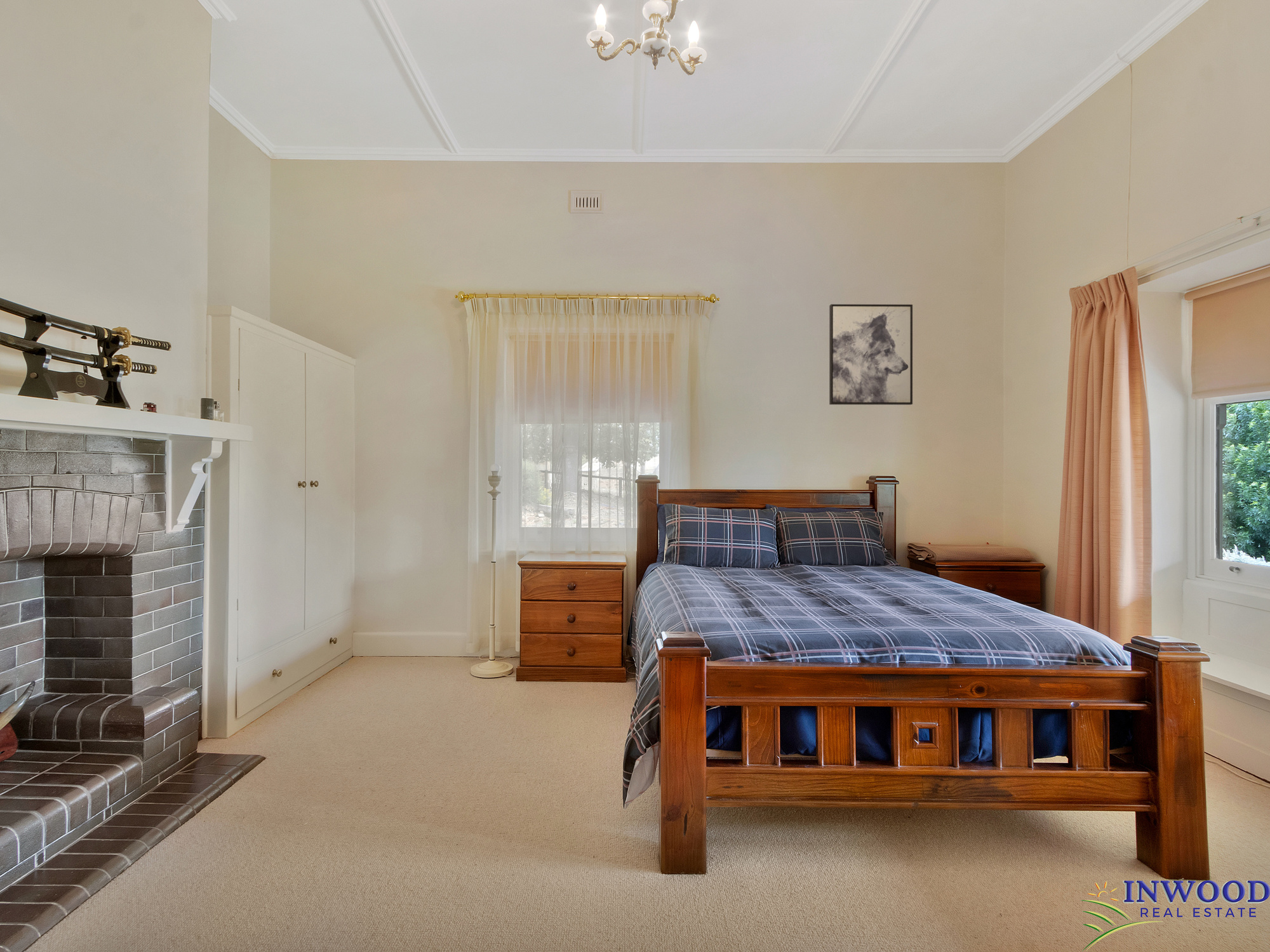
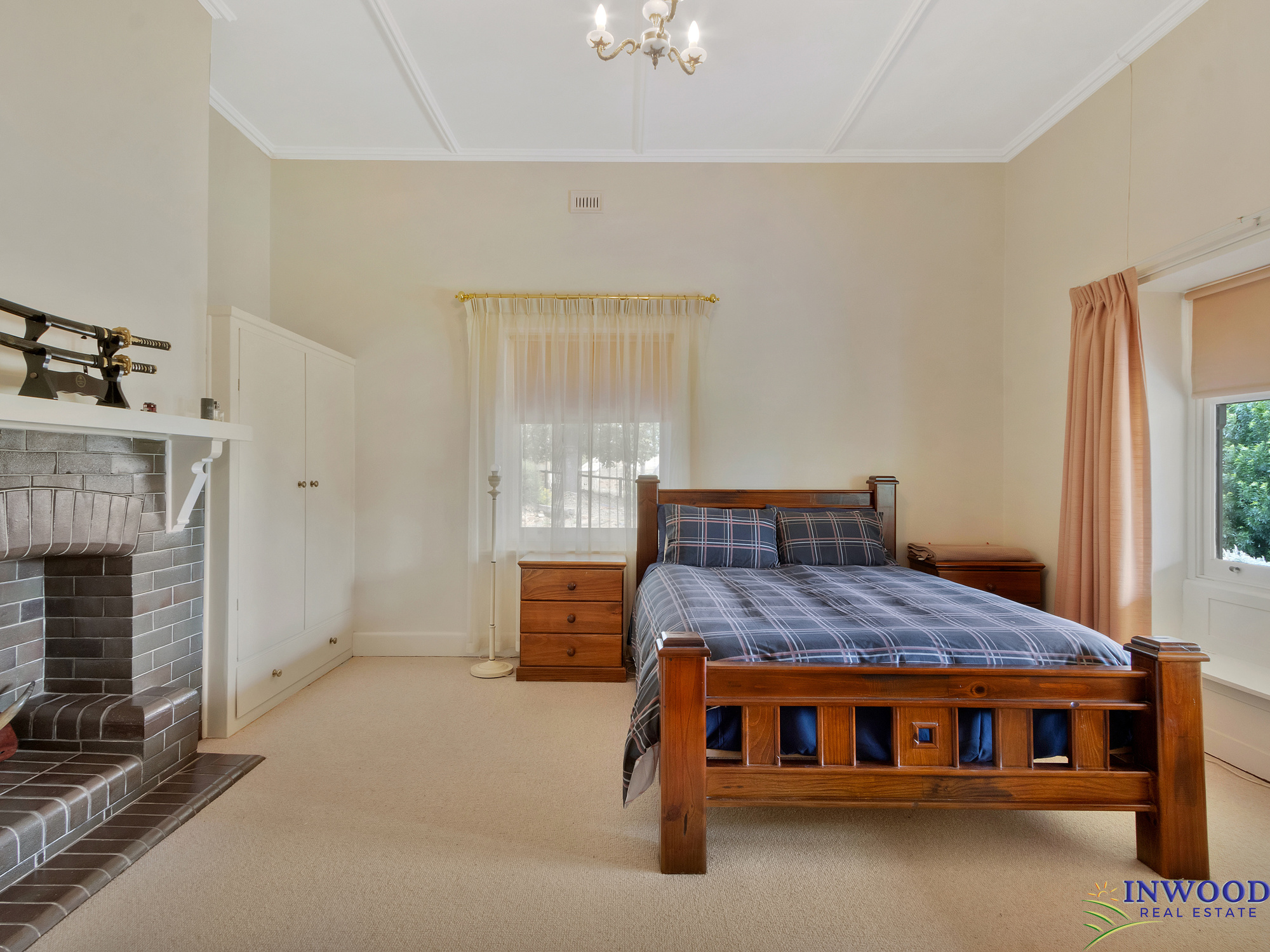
- wall art [829,303,913,406]
